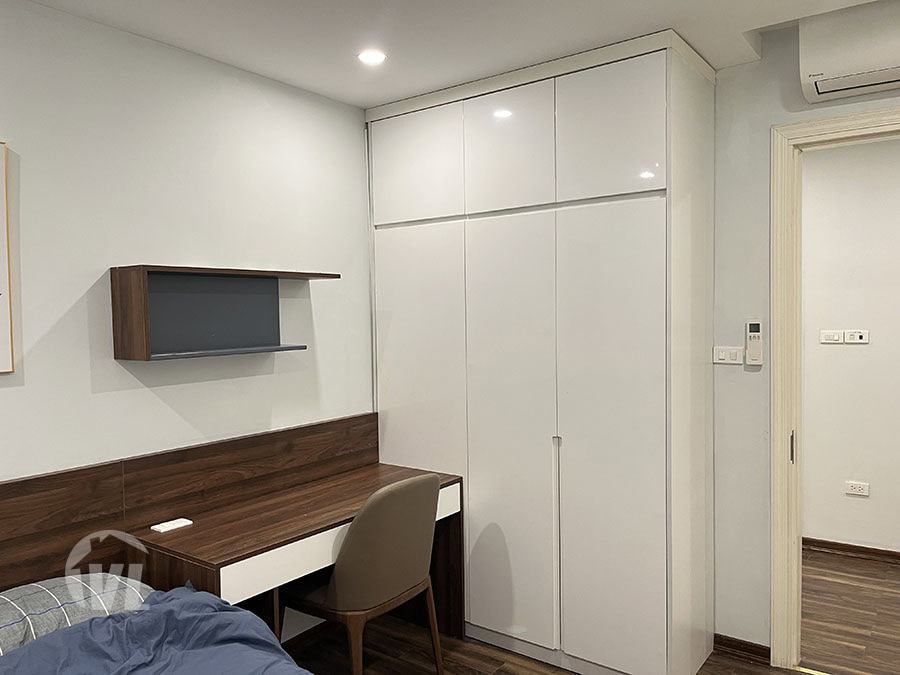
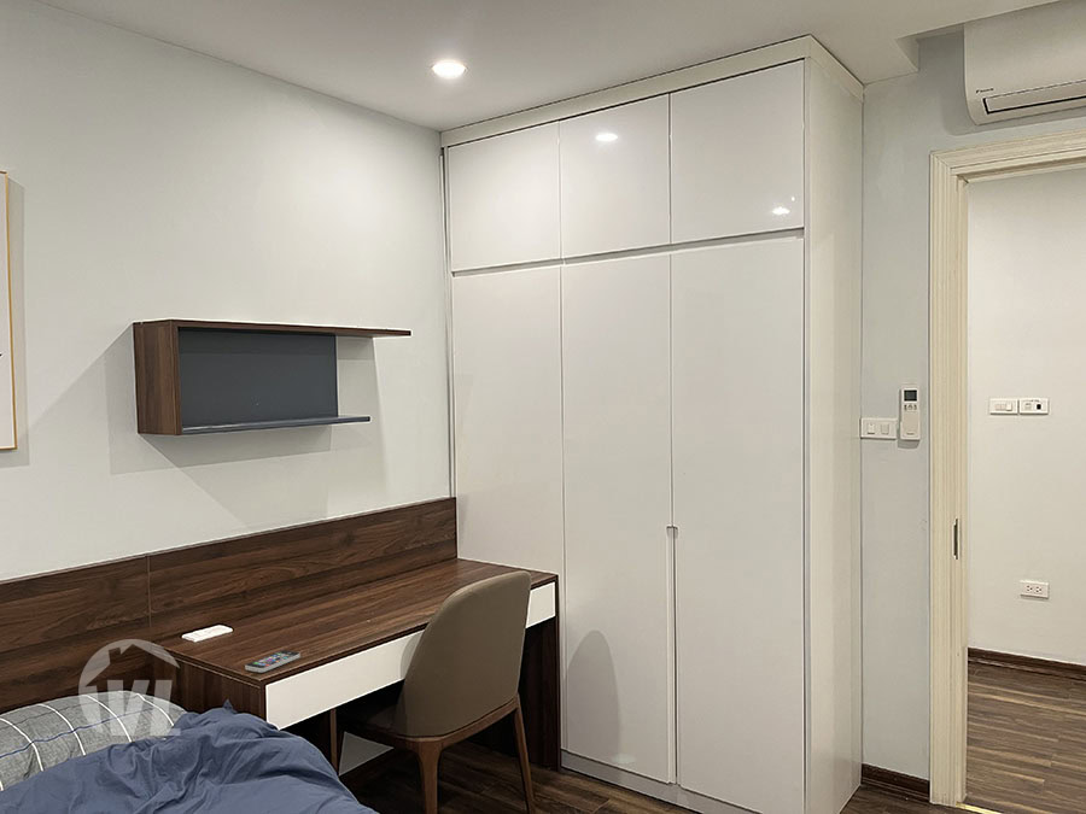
+ smartphone [244,649,300,674]
